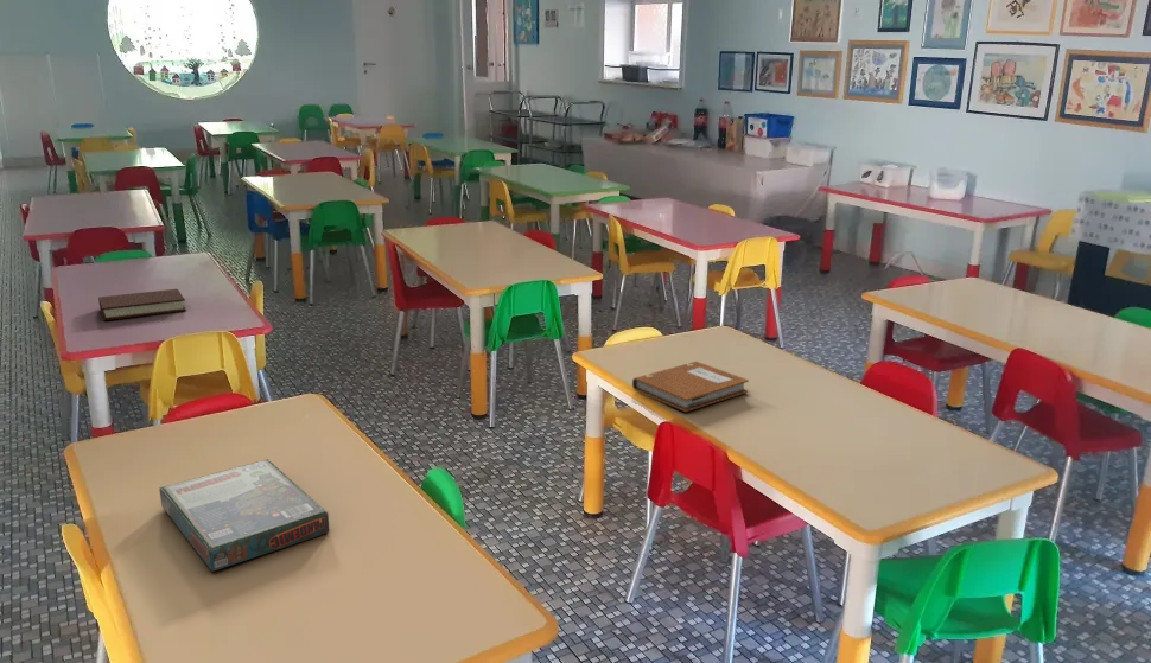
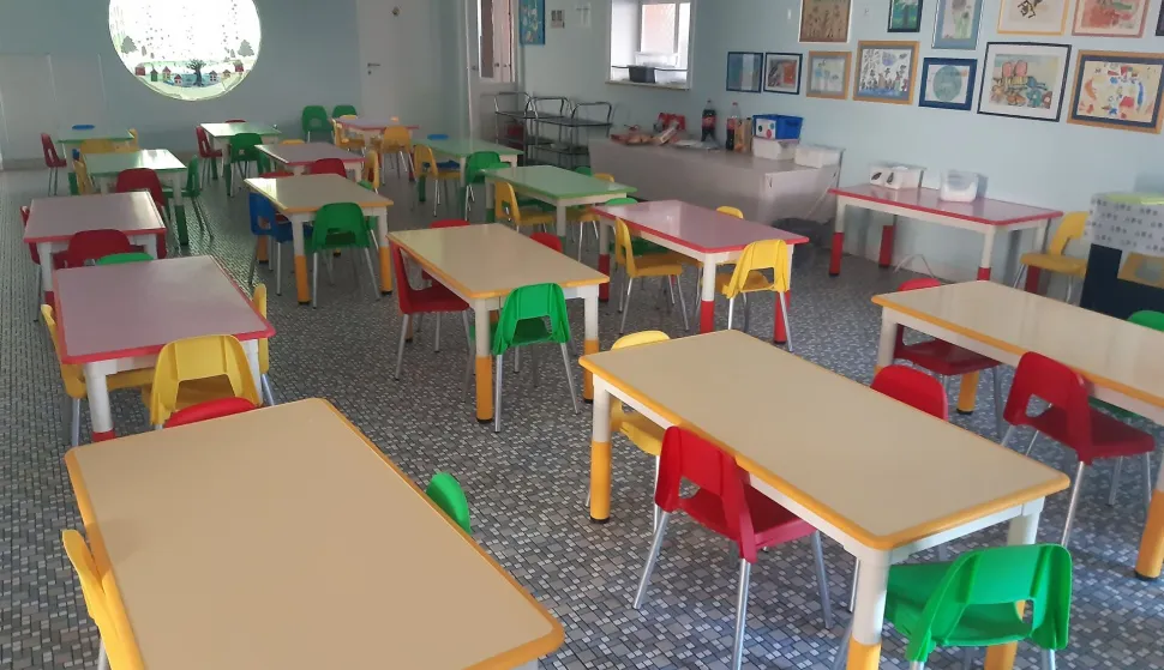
- book [97,288,187,321]
- board game [158,458,330,573]
- notebook [631,361,750,413]
